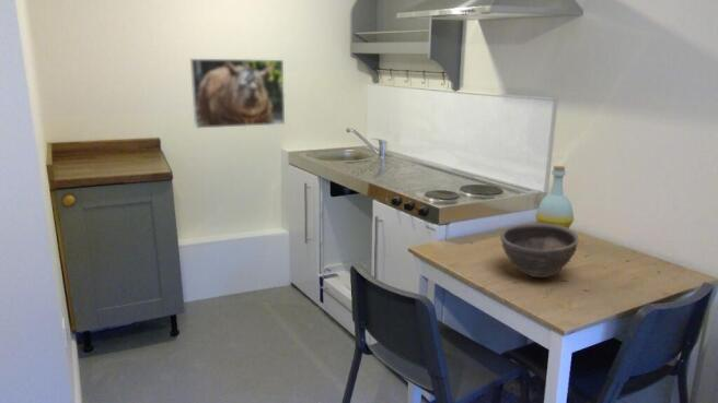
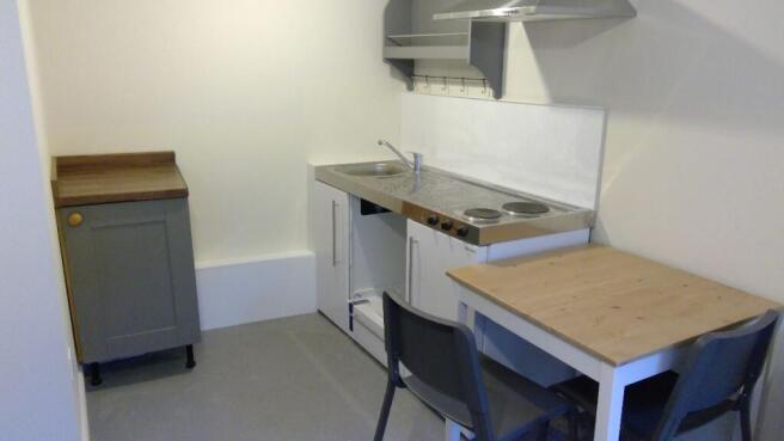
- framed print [189,58,286,130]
- bowl [499,223,580,278]
- bottle [534,165,575,229]
